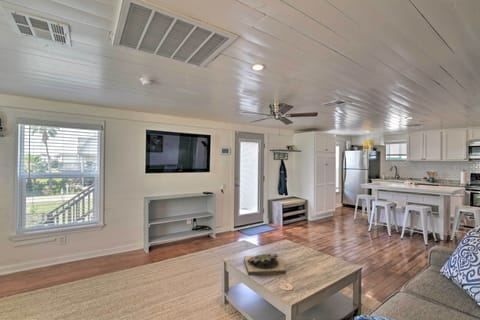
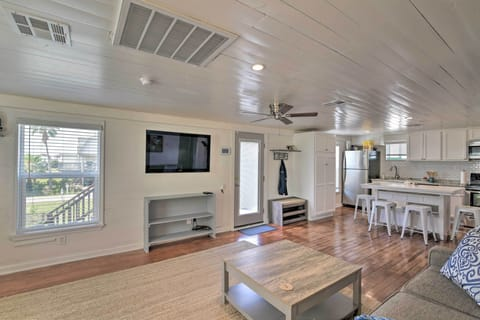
- succulent planter [243,253,287,277]
